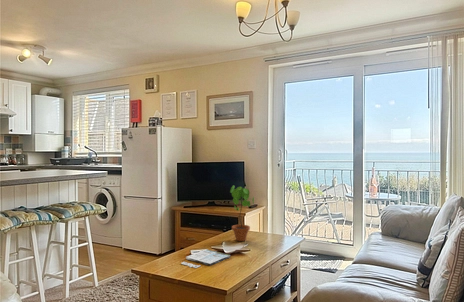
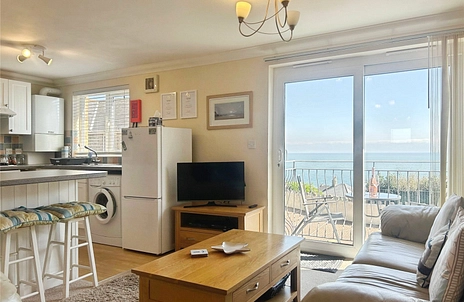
- magazine [180,248,231,269]
- potted plant [229,185,255,242]
